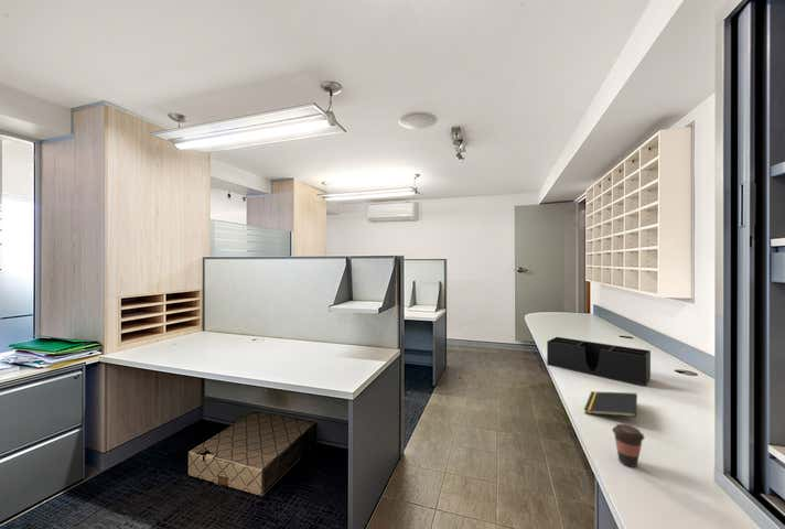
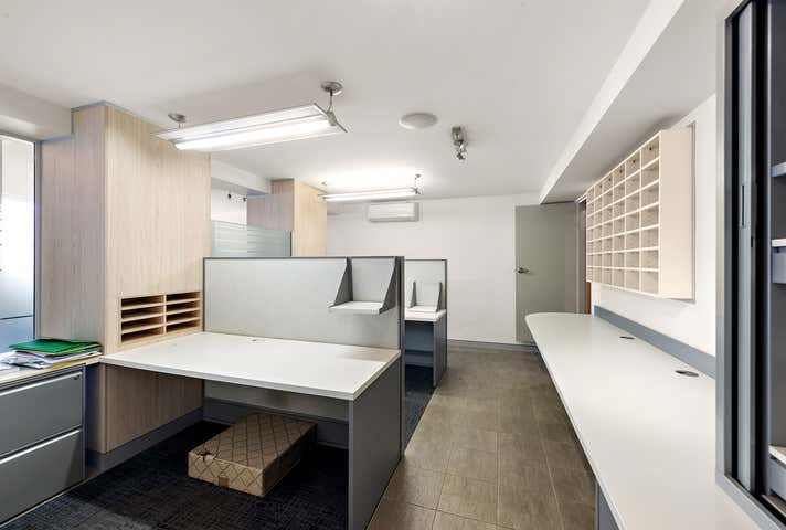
- desk organizer [546,336,652,387]
- coffee cup [611,423,645,467]
- notepad [583,390,638,418]
